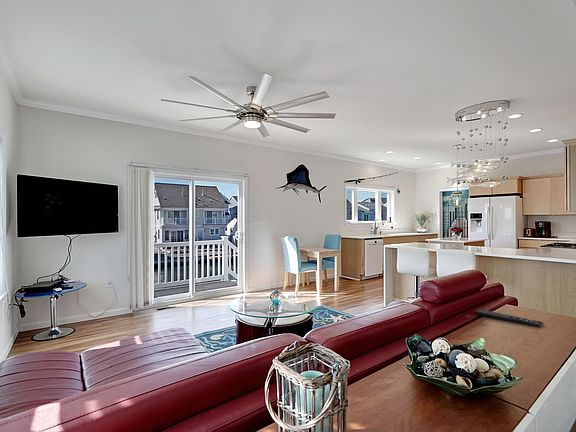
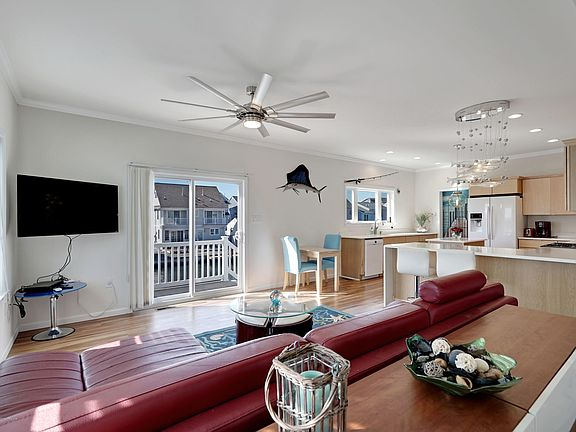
- remote control [474,308,544,328]
